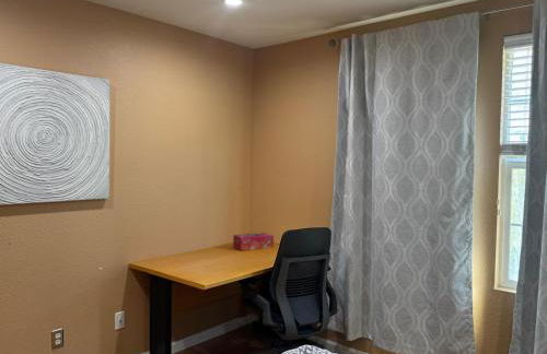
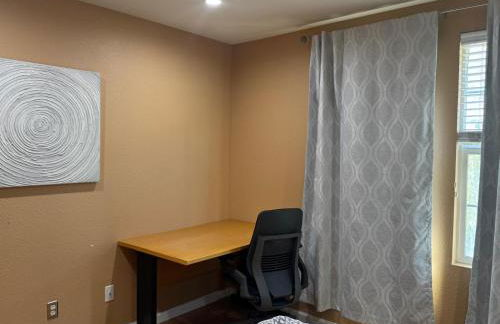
- tissue box [232,232,275,251]
